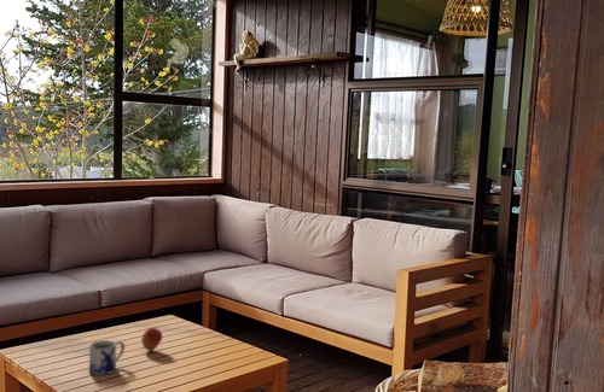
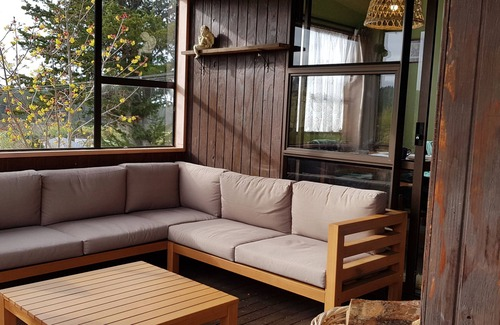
- mug [88,339,126,376]
- fruit [140,327,163,352]
